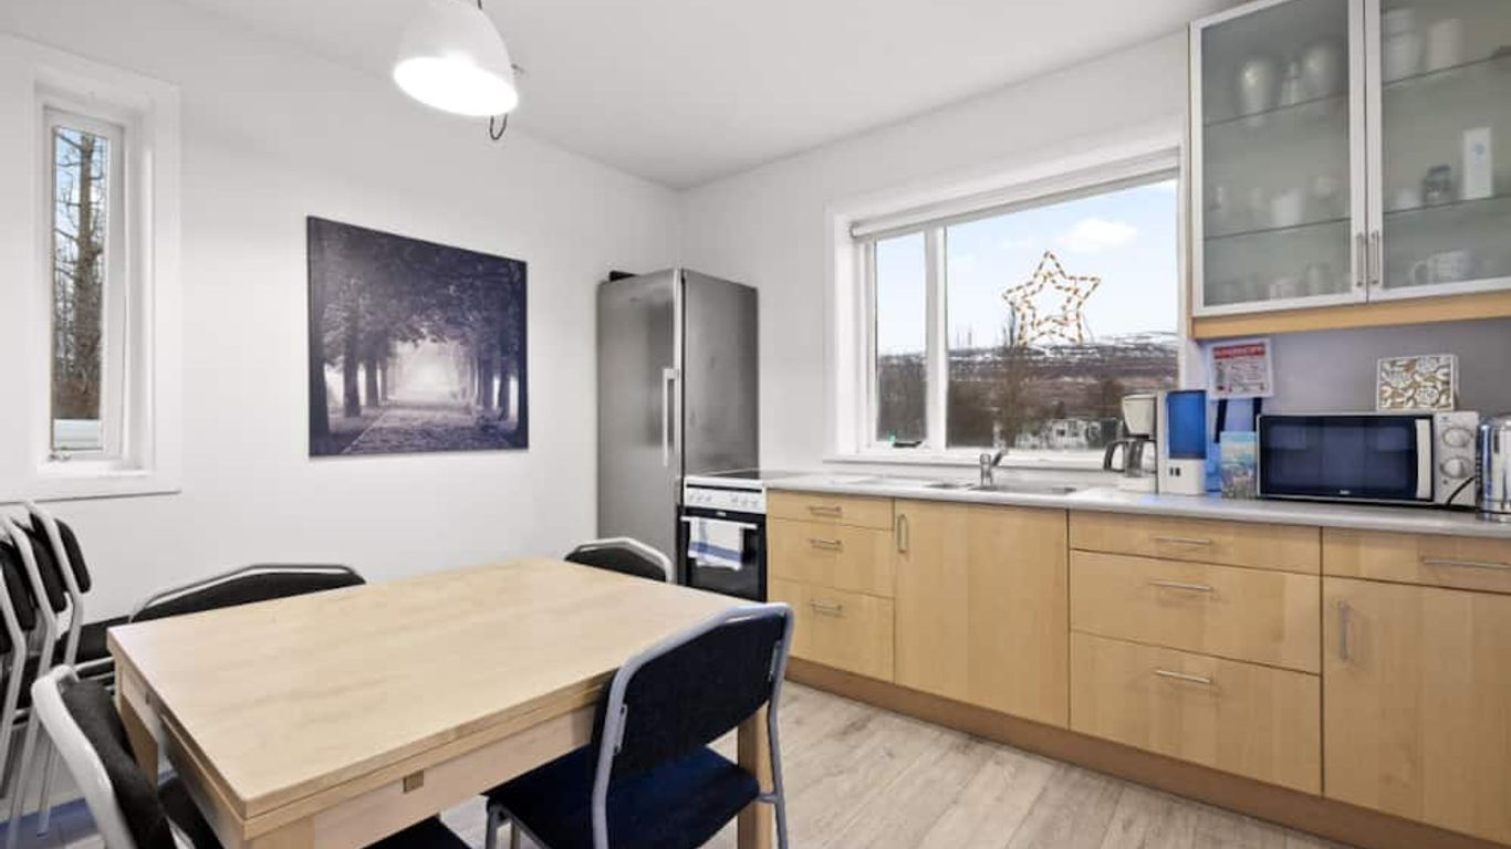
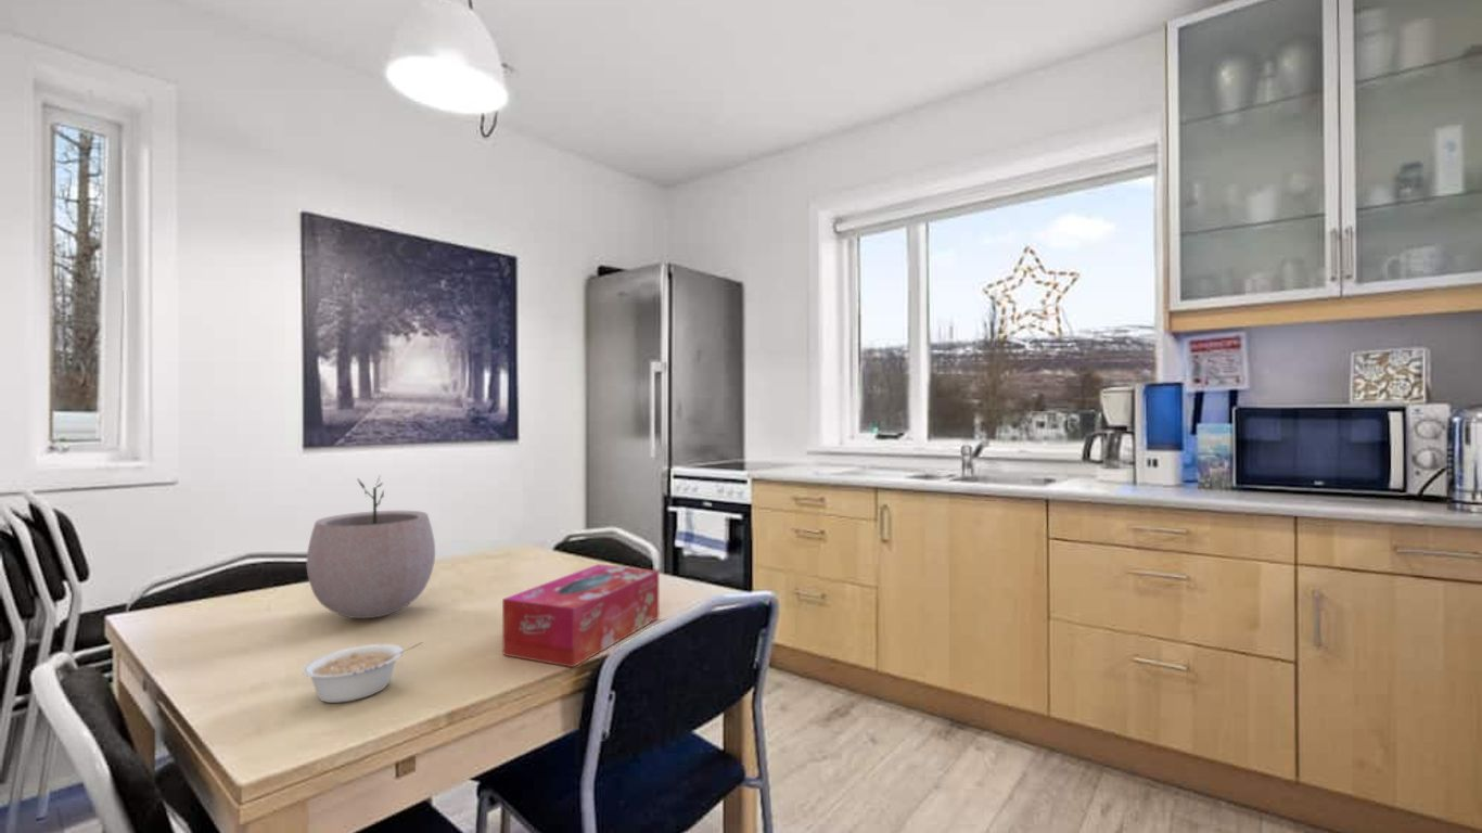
+ legume [302,641,424,704]
+ tissue box [501,563,660,668]
+ plant pot [306,474,436,619]
